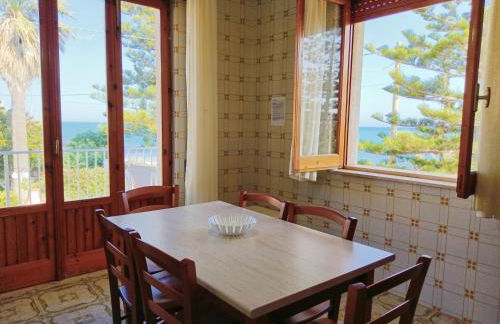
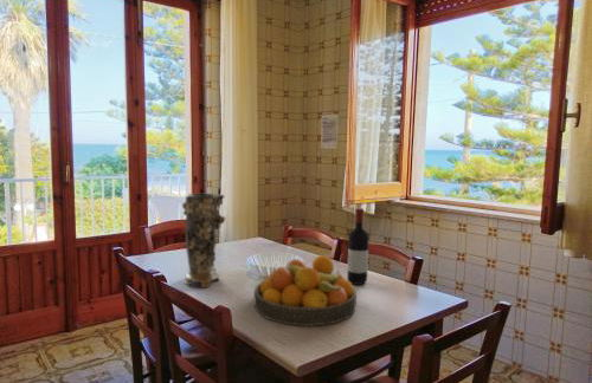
+ wine bottle [346,207,371,286]
+ decorative vase [181,193,226,288]
+ fruit bowl [252,254,358,326]
